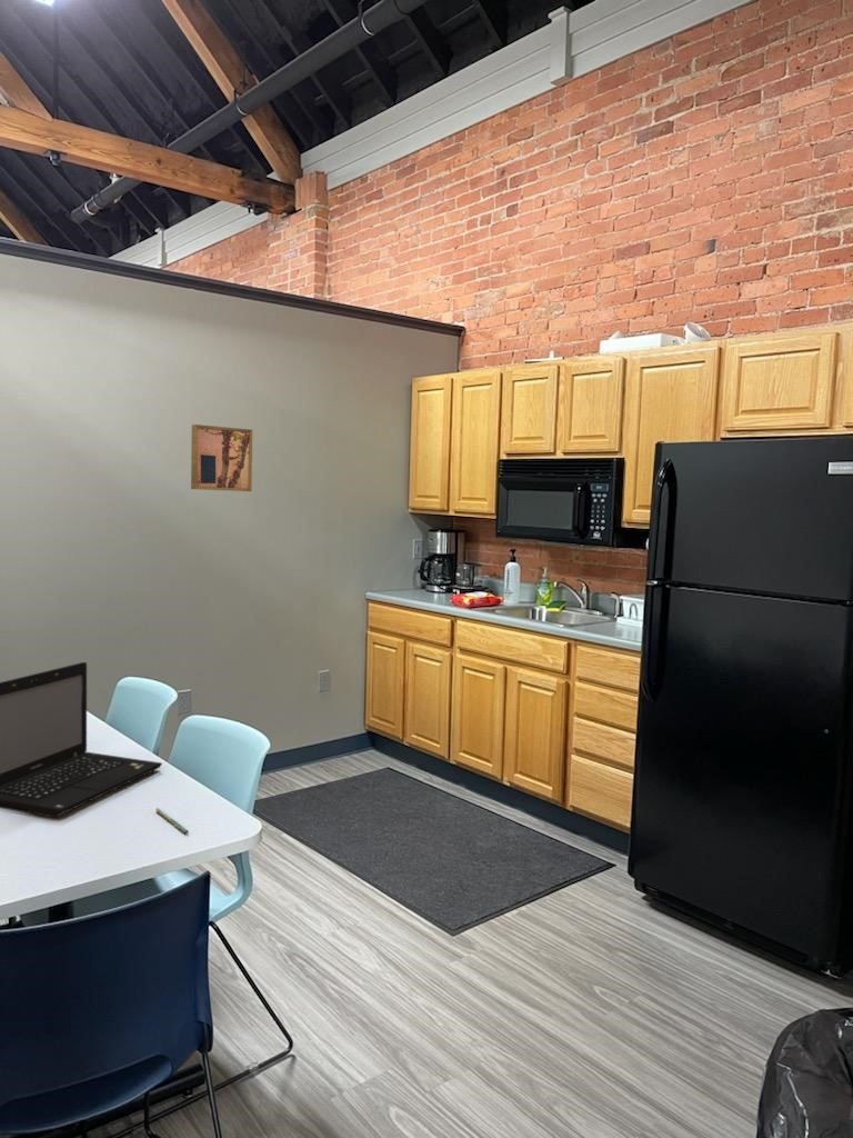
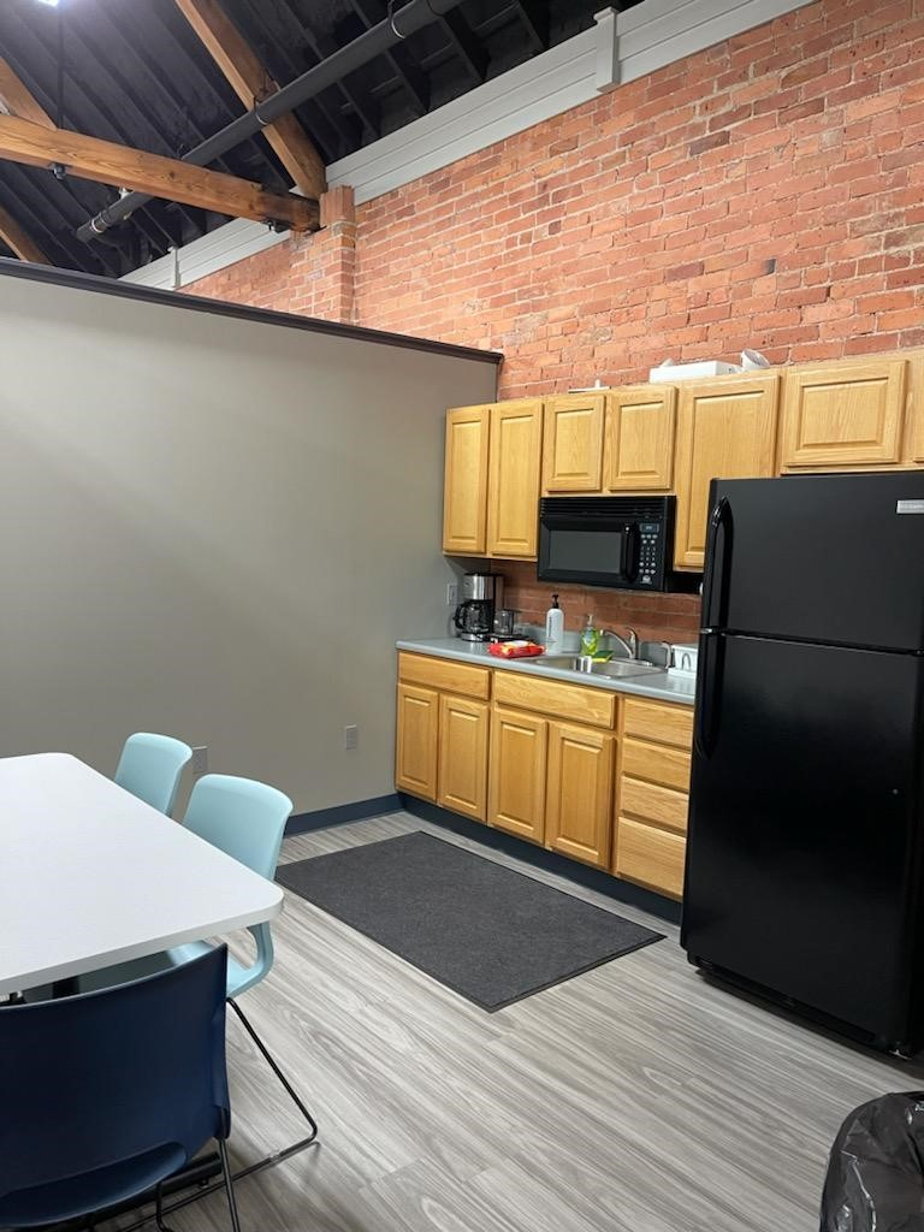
- pen [154,807,190,835]
- wall art [190,423,253,492]
- laptop [0,661,163,818]
